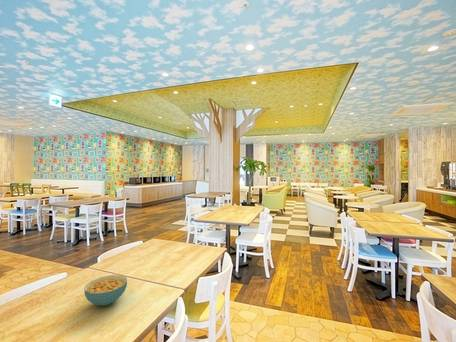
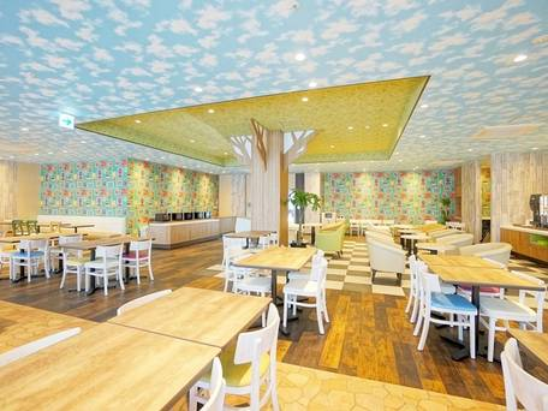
- cereal bowl [83,274,128,307]
